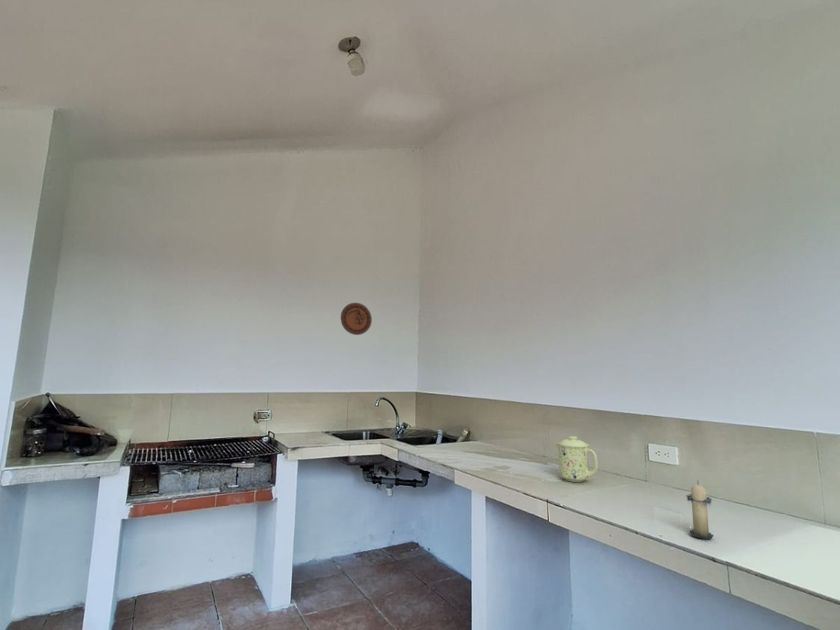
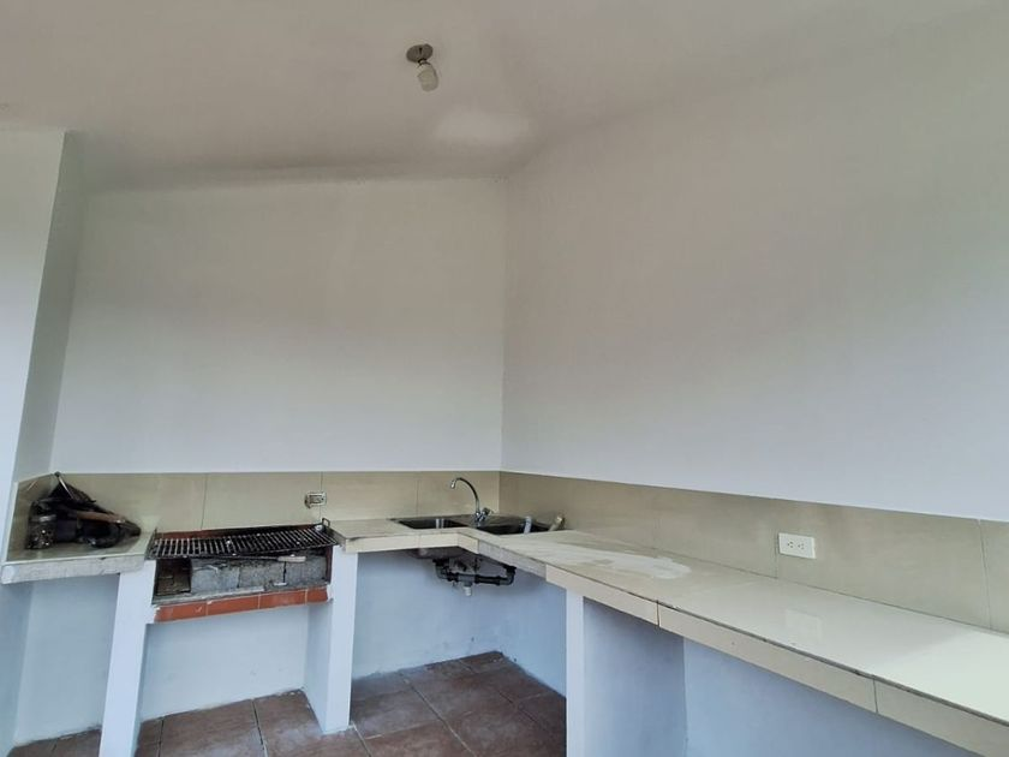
- mug [554,435,599,483]
- decorative plate [340,302,373,336]
- candle [685,480,714,540]
